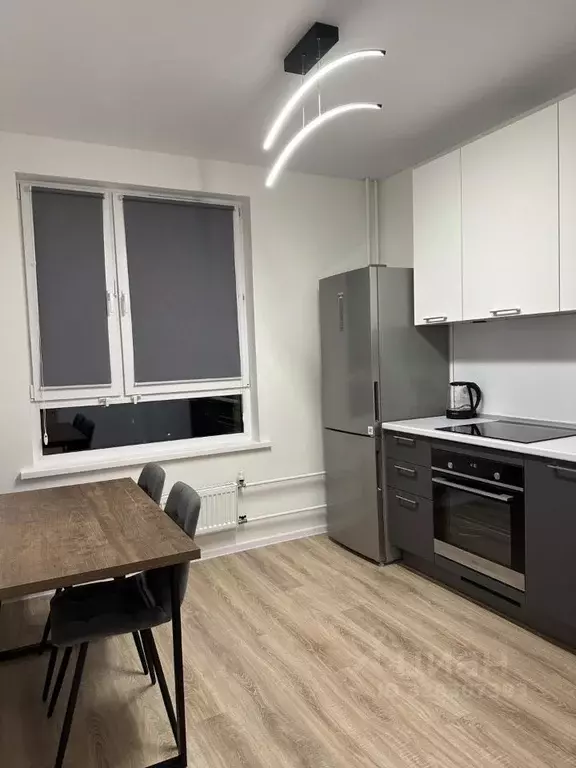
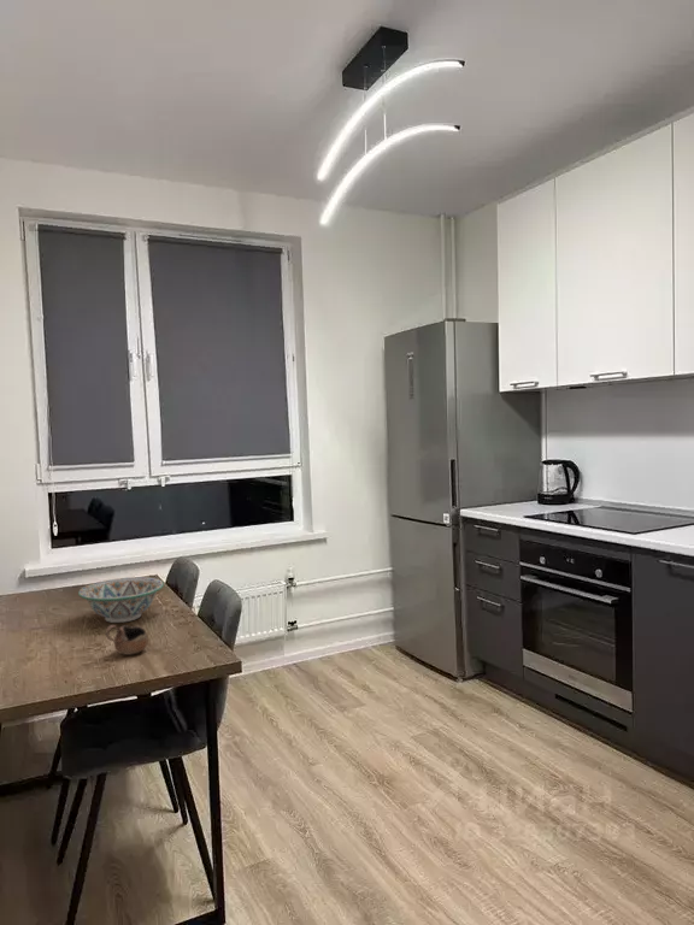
+ cup [104,624,149,656]
+ decorative bowl [77,576,165,624]
